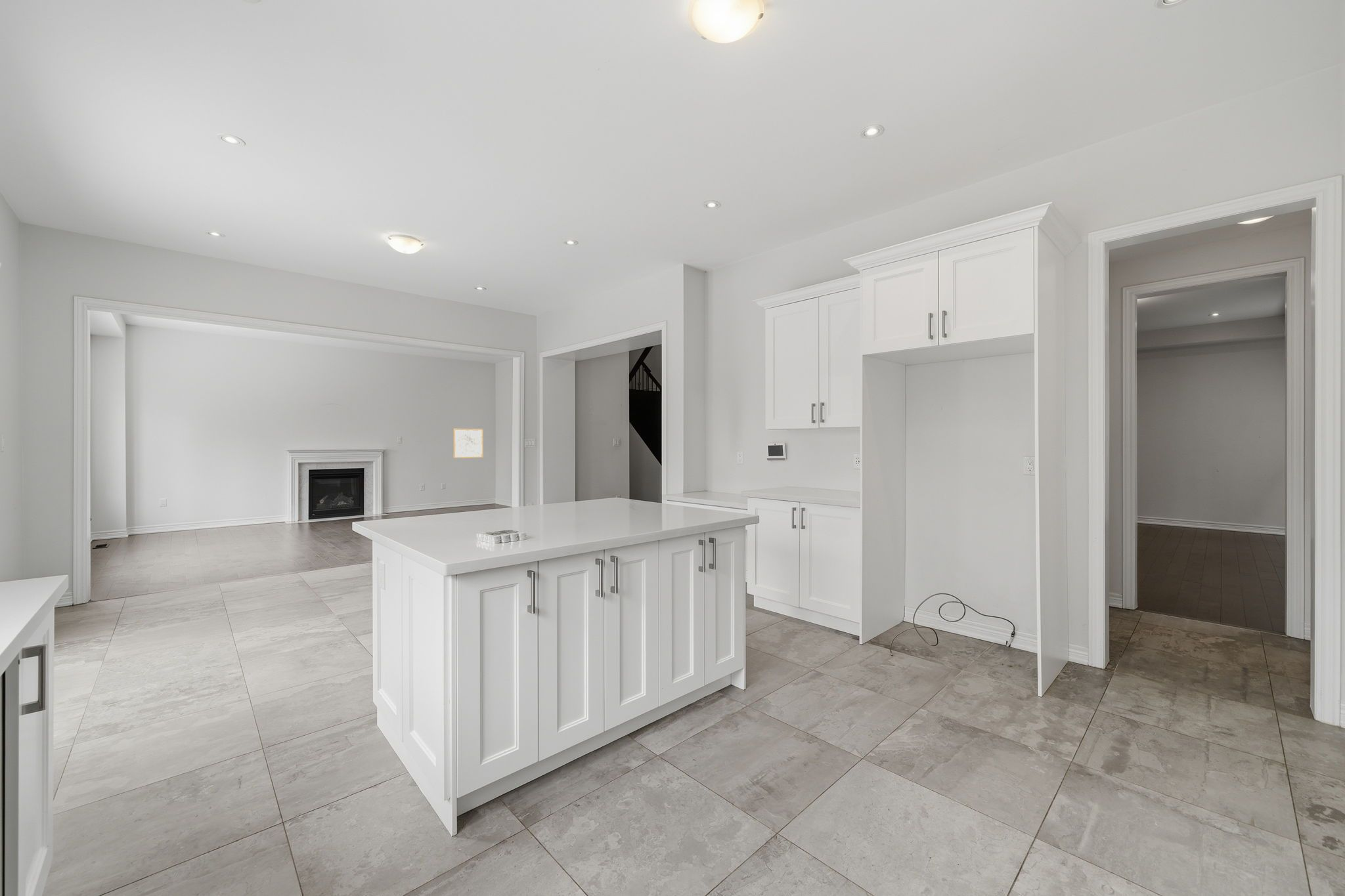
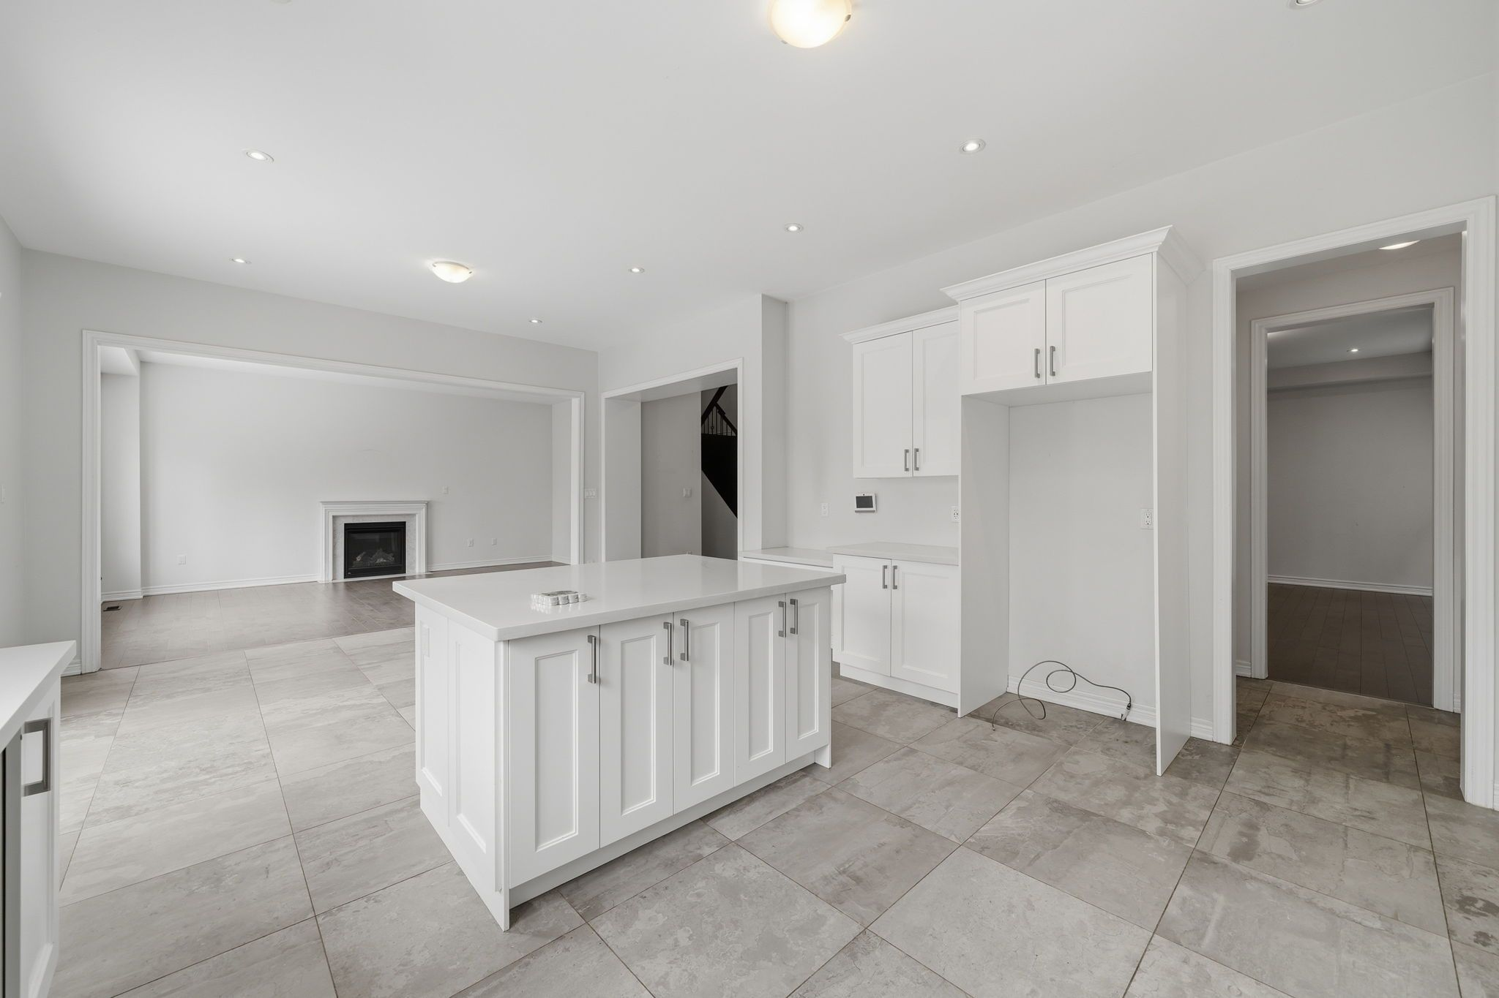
- wall art [452,428,484,459]
